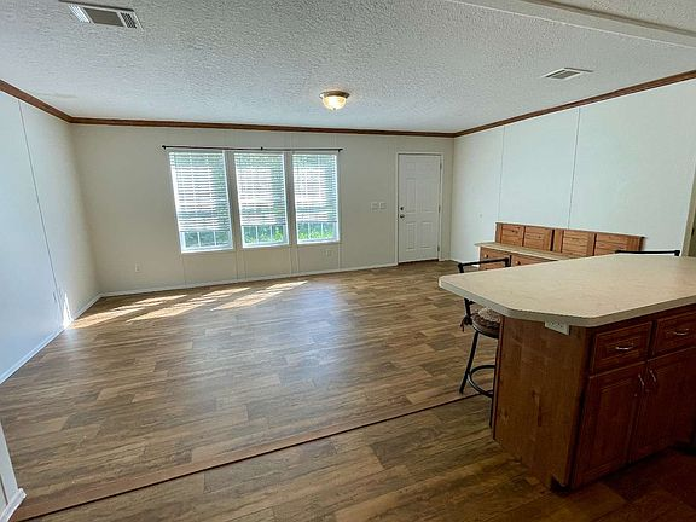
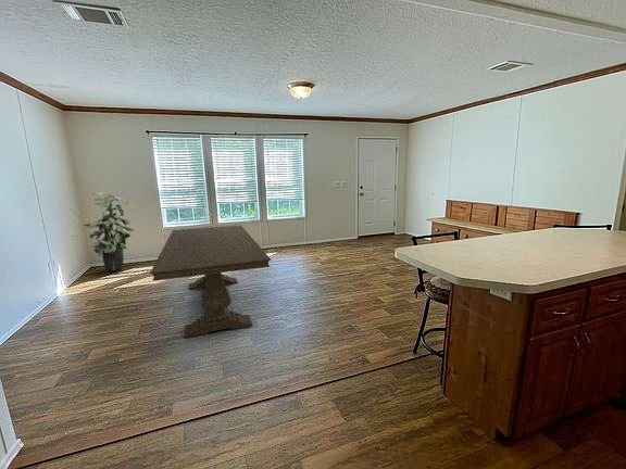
+ dining table [149,224,272,340]
+ indoor plant [83,191,135,272]
